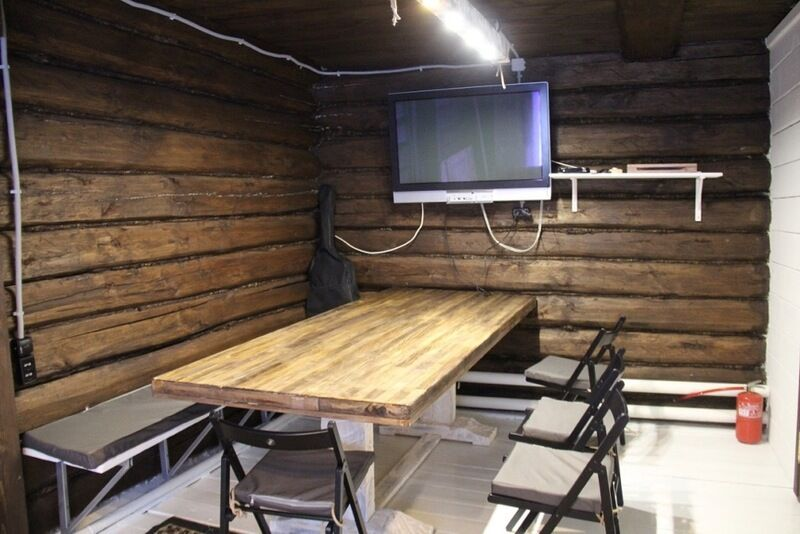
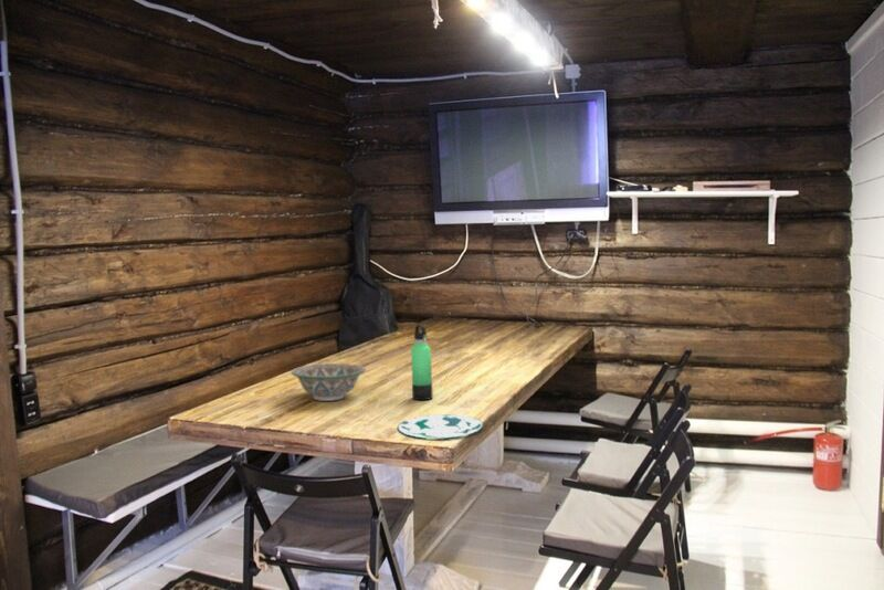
+ thermos bottle [410,324,434,401]
+ plate [397,413,484,440]
+ decorative bowl [290,362,367,402]
